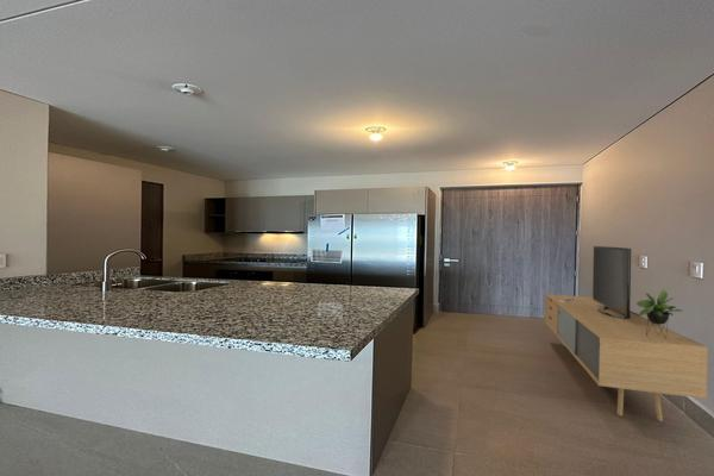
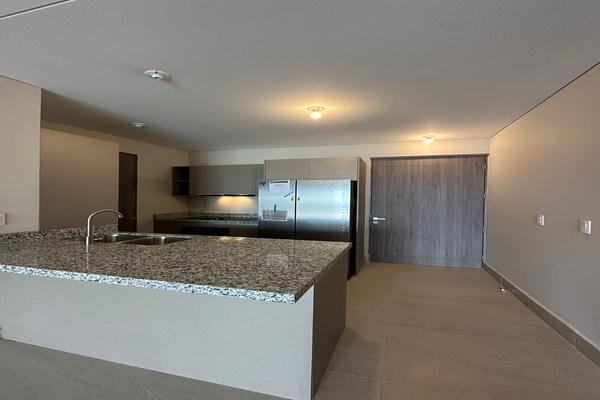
- media console [544,245,709,422]
